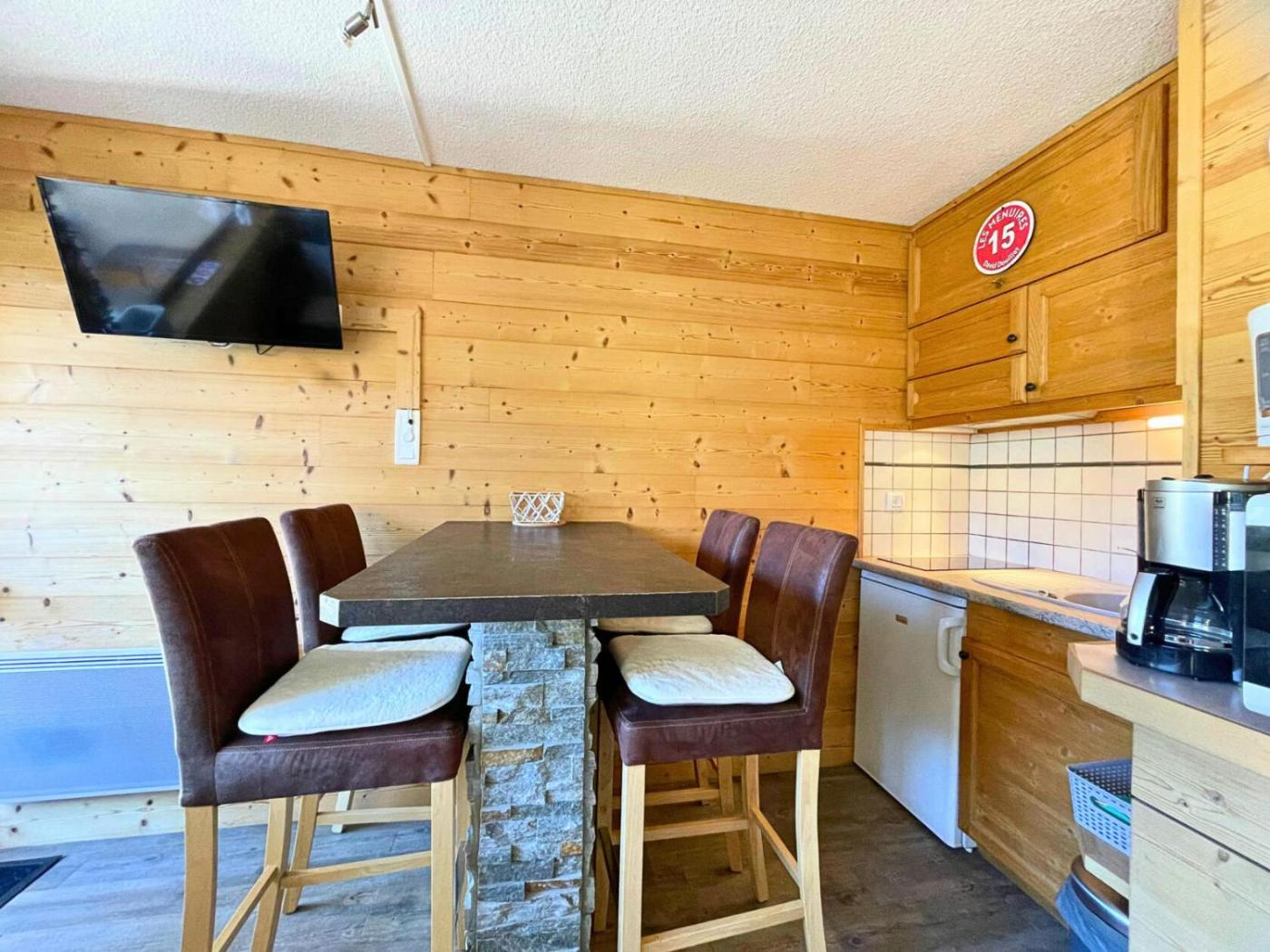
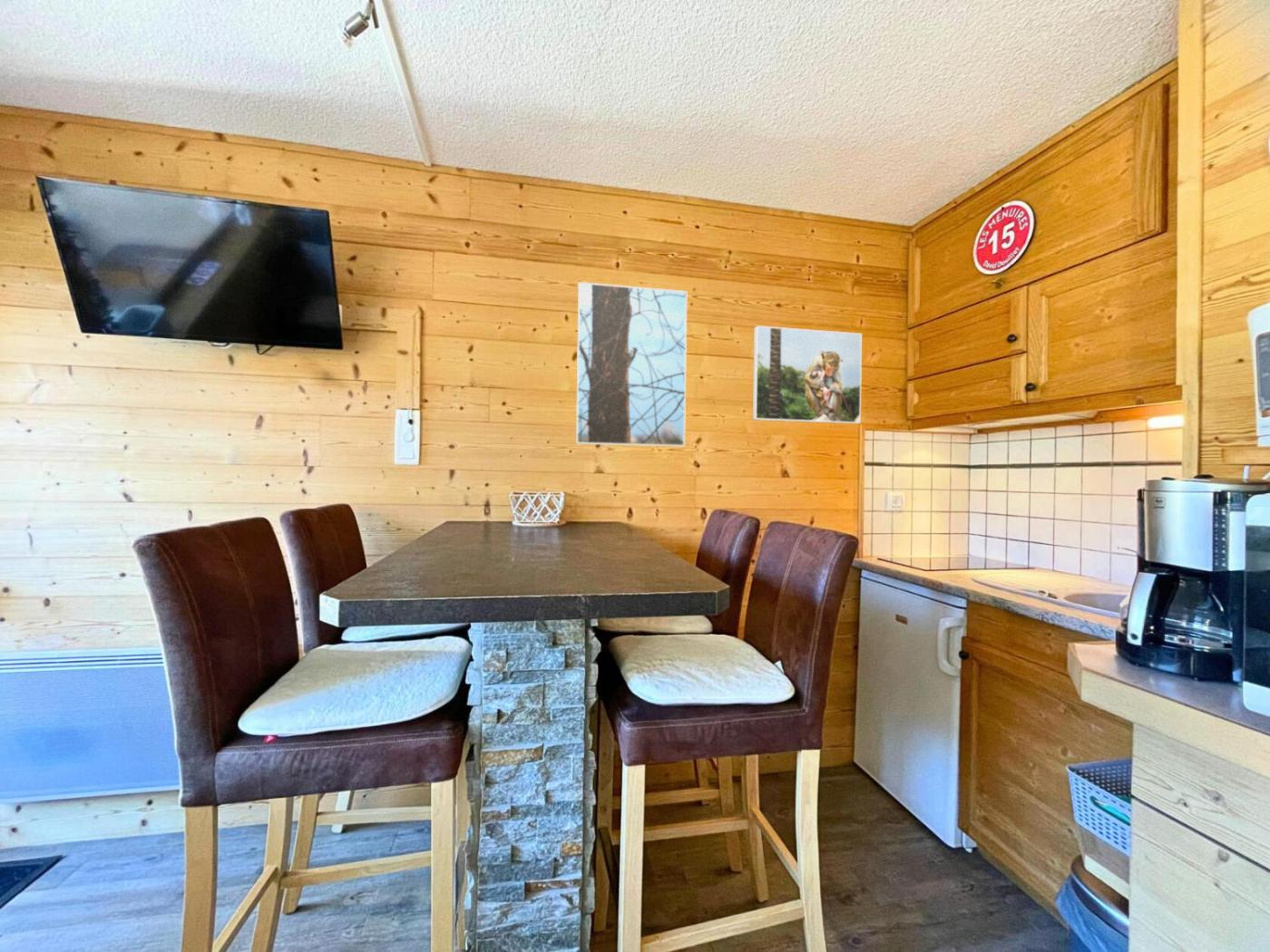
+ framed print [575,281,688,448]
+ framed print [752,325,863,424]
